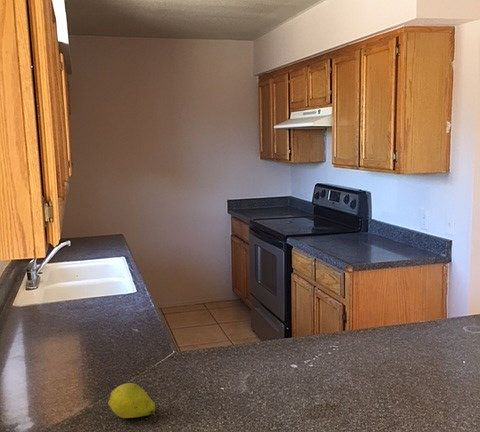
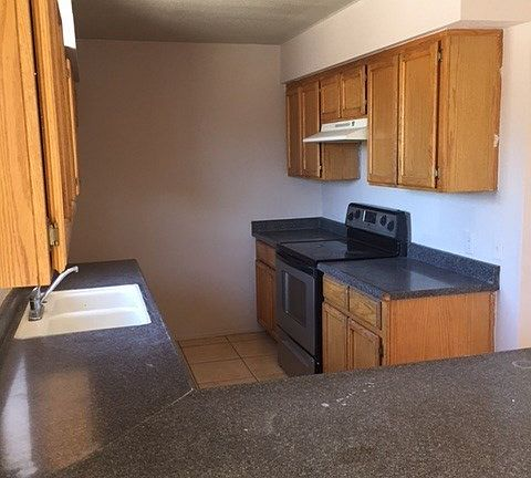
- fruit [107,382,157,424]
